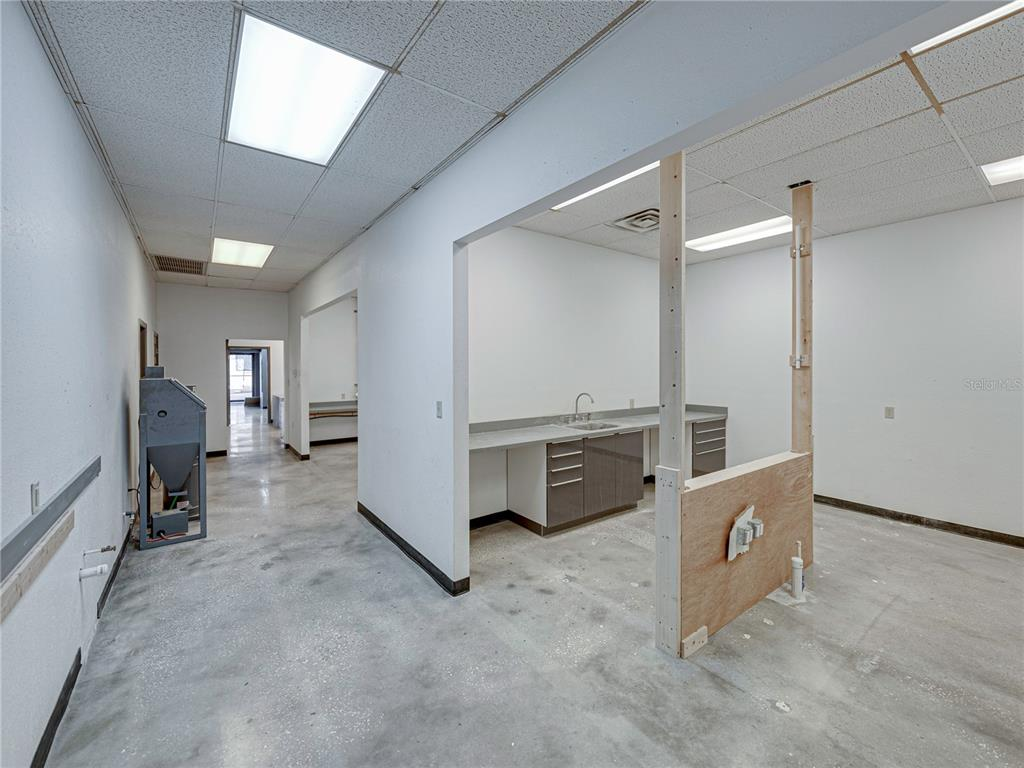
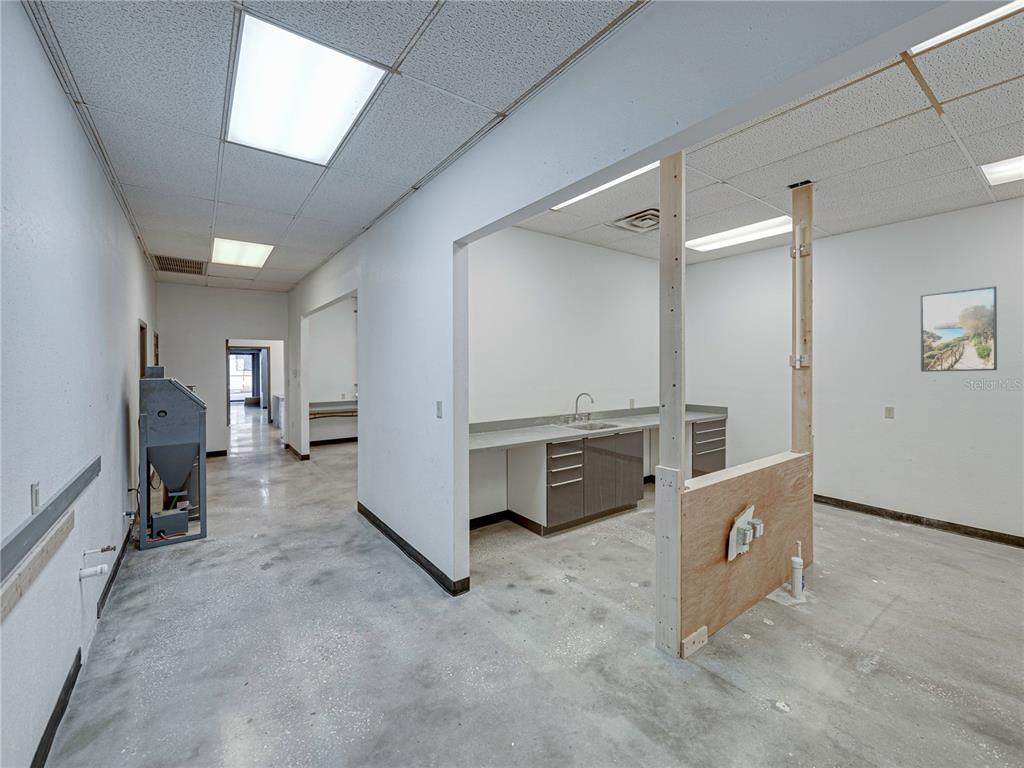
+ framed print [920,285,998,373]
